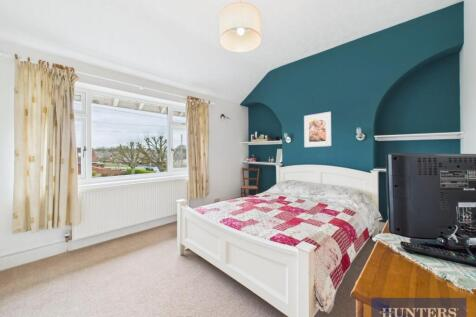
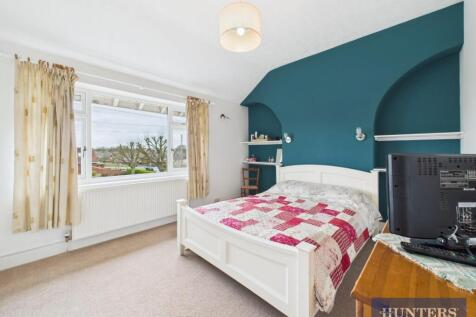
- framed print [303,111,332,148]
